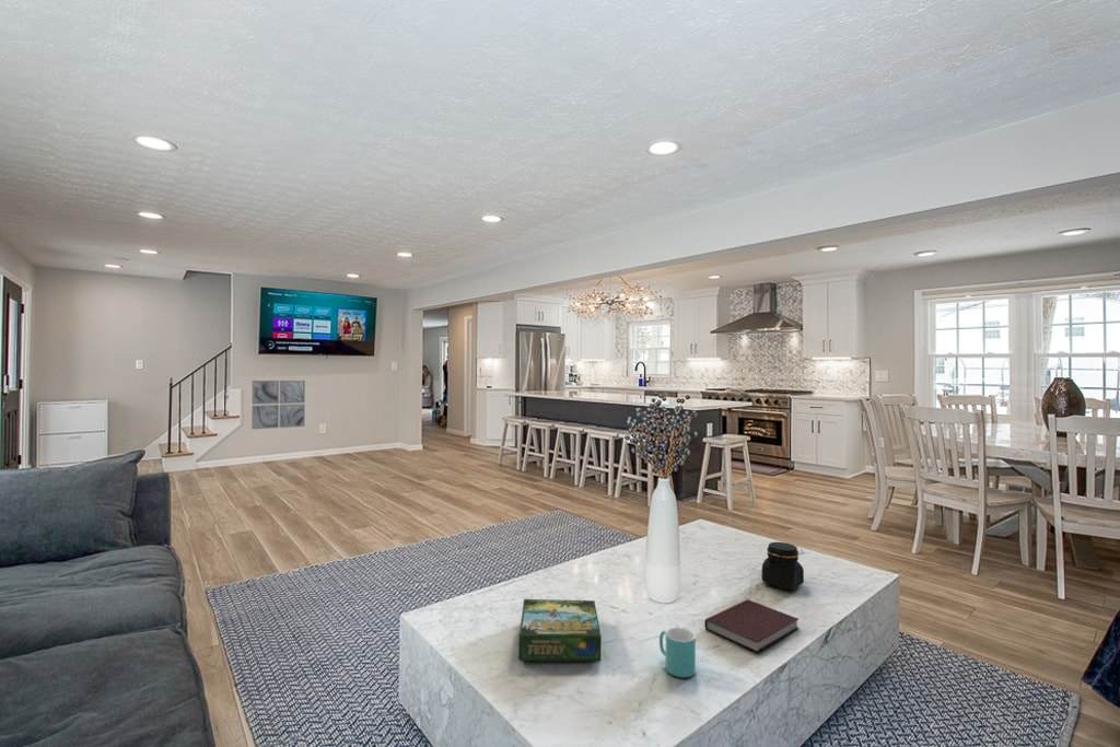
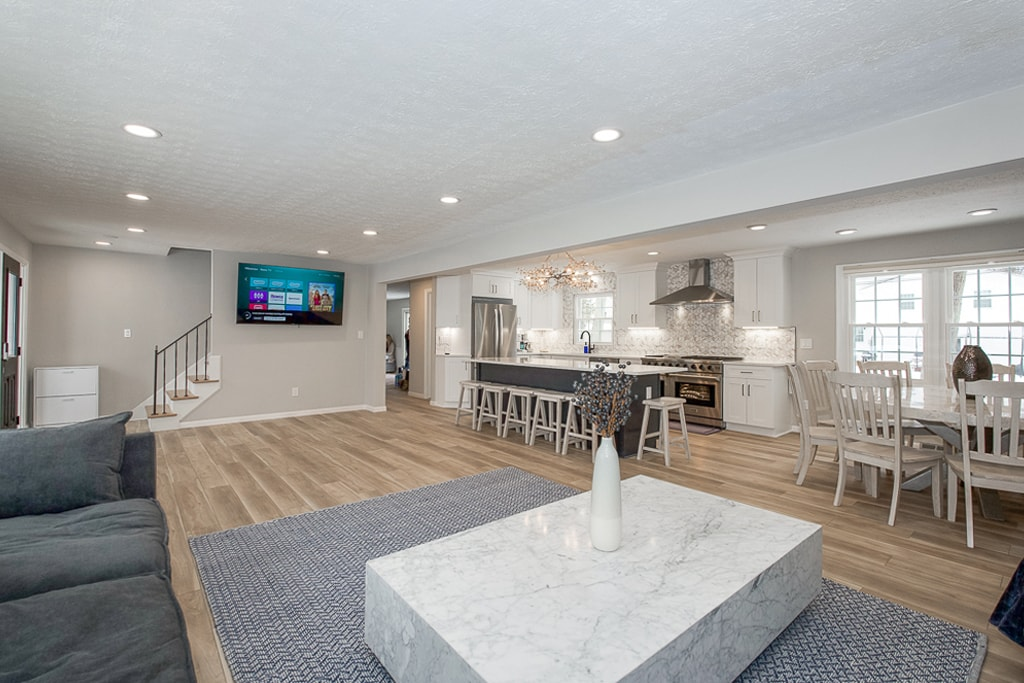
- mug [658,627,697,678]
- notebook [703,598,800,654]
- board game [517,598,603,662]
- wall art [250,380,306,430]
- jar [760,541,805,591]
